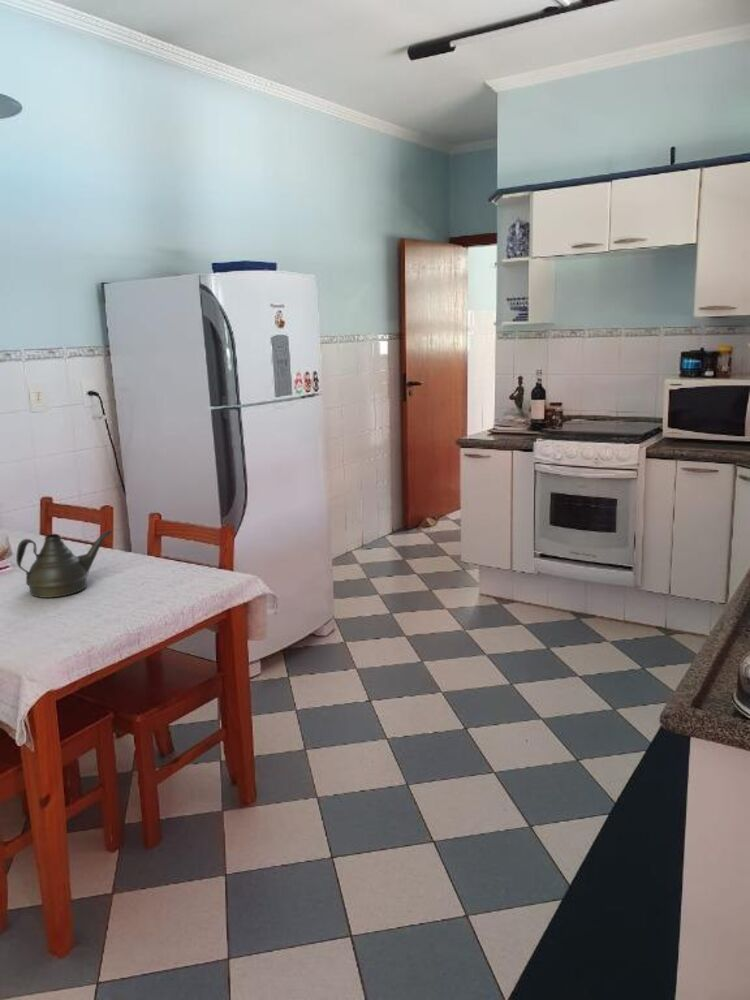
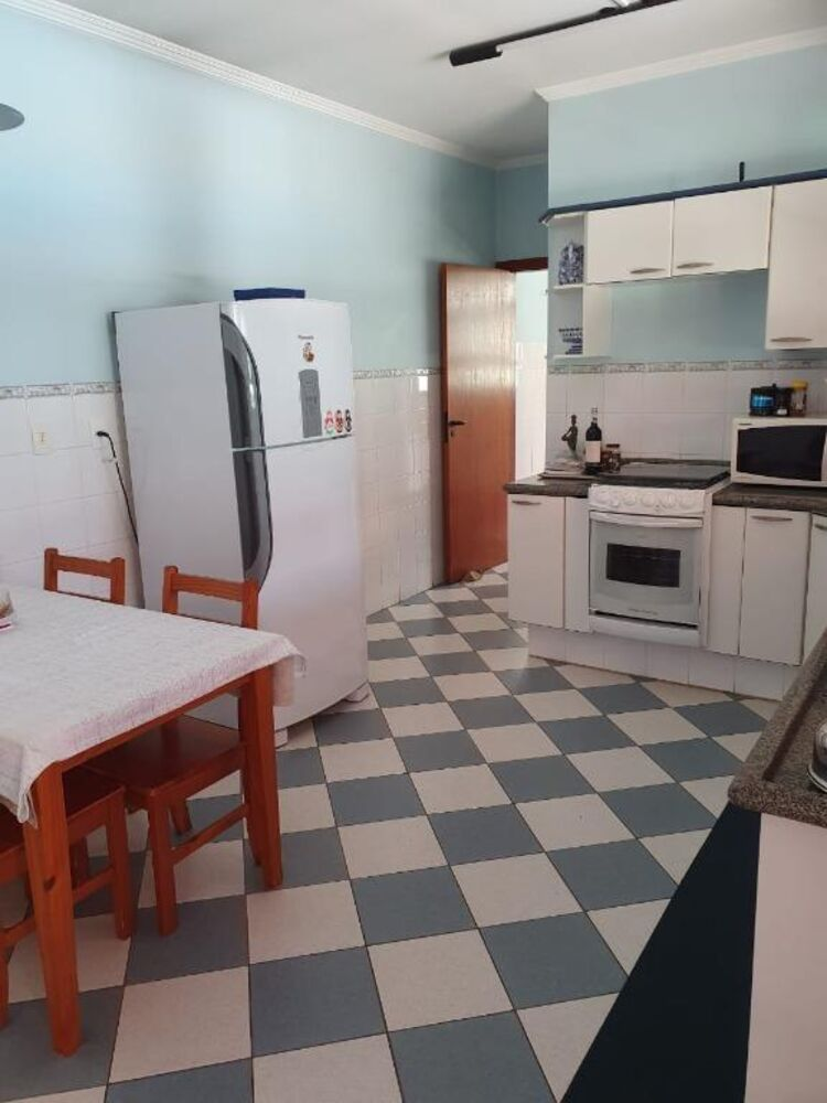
- teapot [15,529,114,599]
